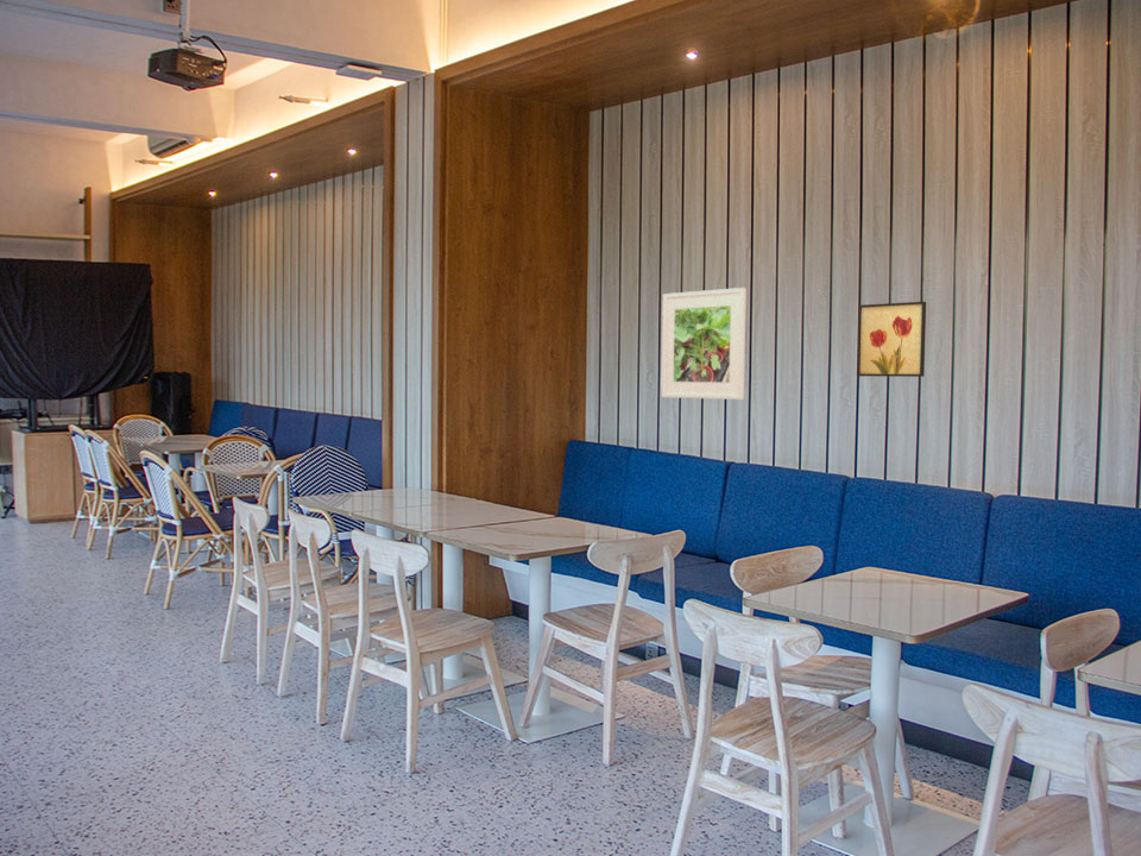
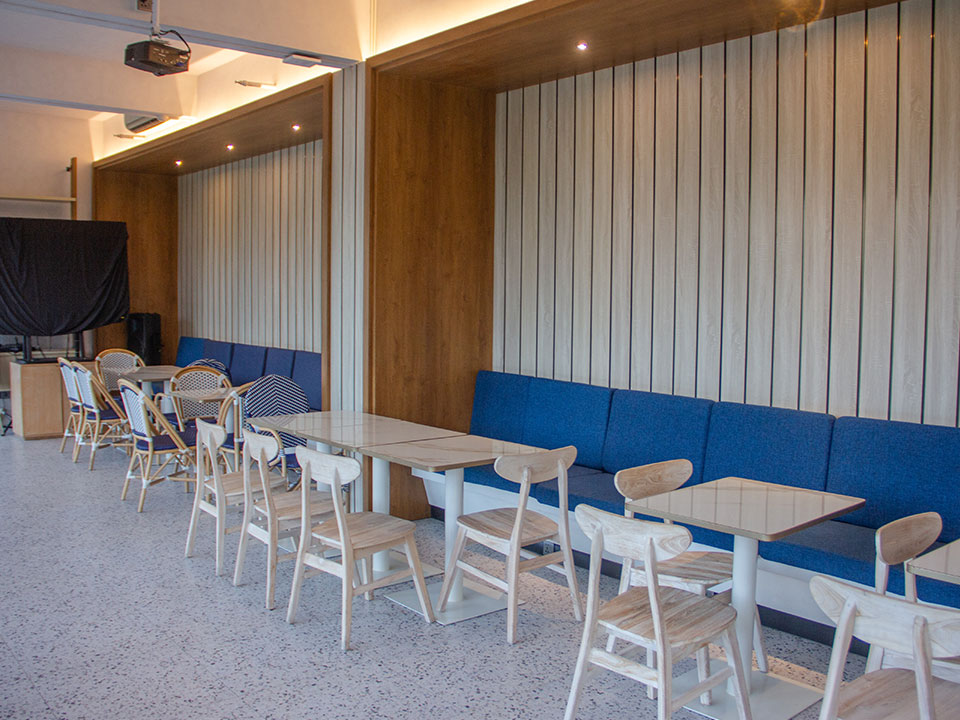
- wall art [856,301,927,378]
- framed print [660,287,748,401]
